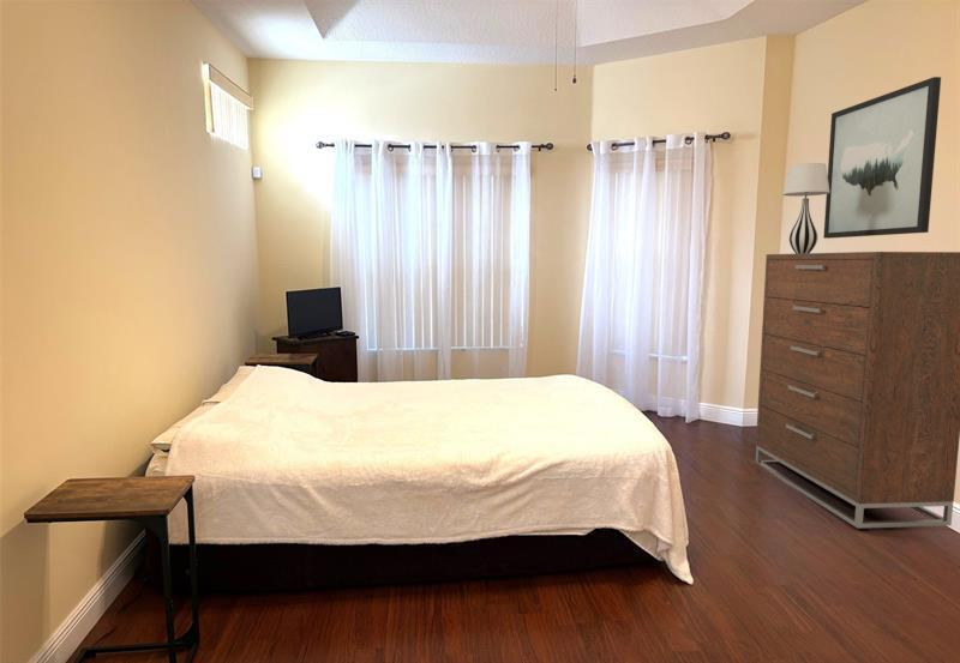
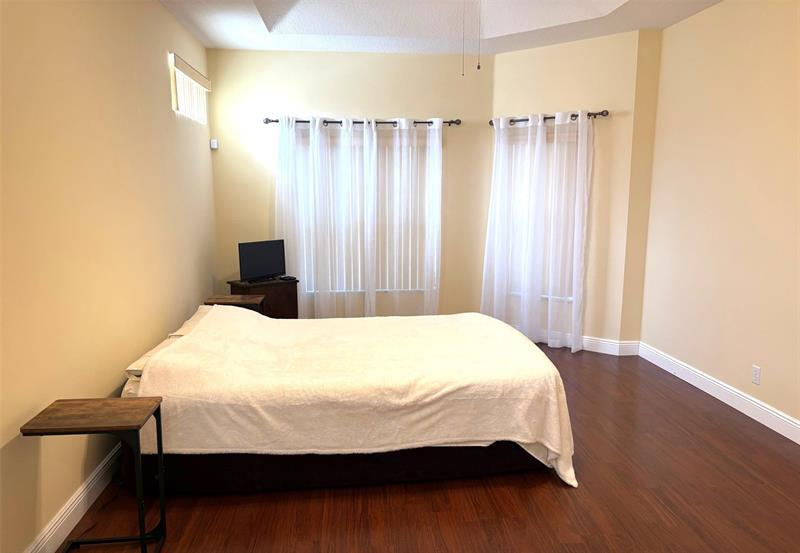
- dresser [755,251,960,530]
- wall art [822,76,942,240]
- table lamp [781,162,830,254]
